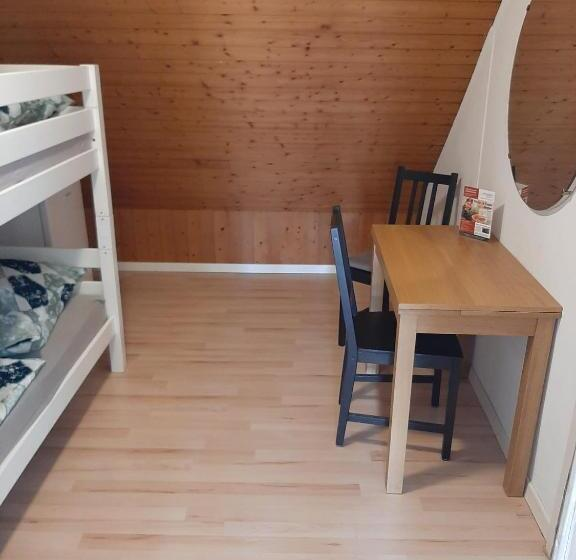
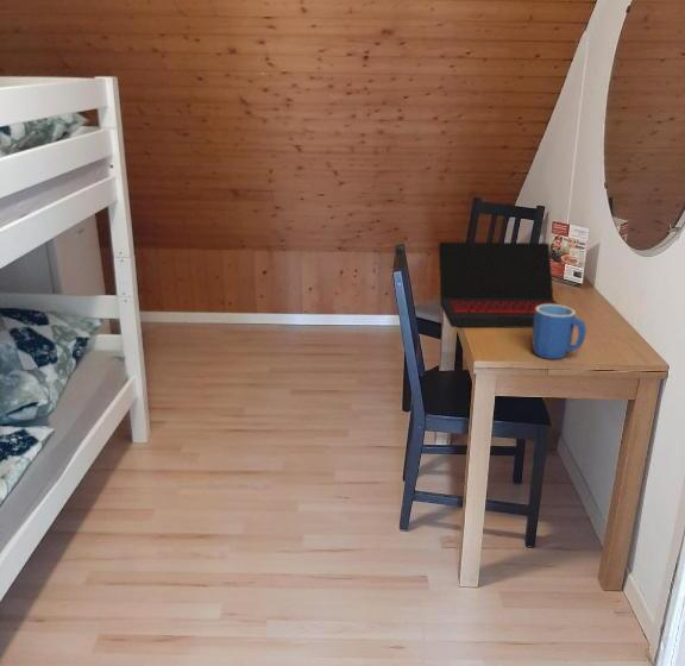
+ mug [532,304,587,360]
+ laptop [438,240,559,329]
